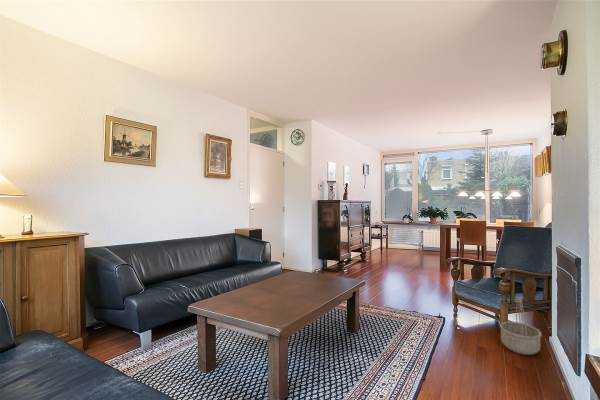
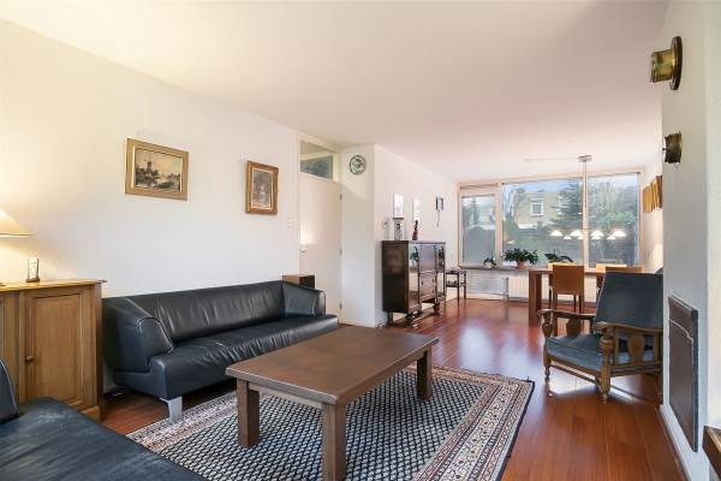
- basket [499,296,543,356]
